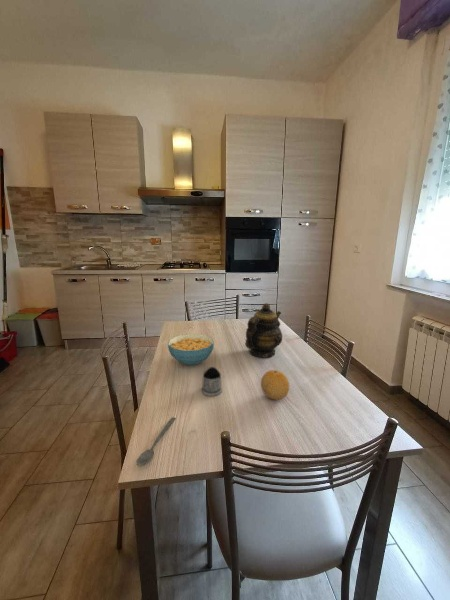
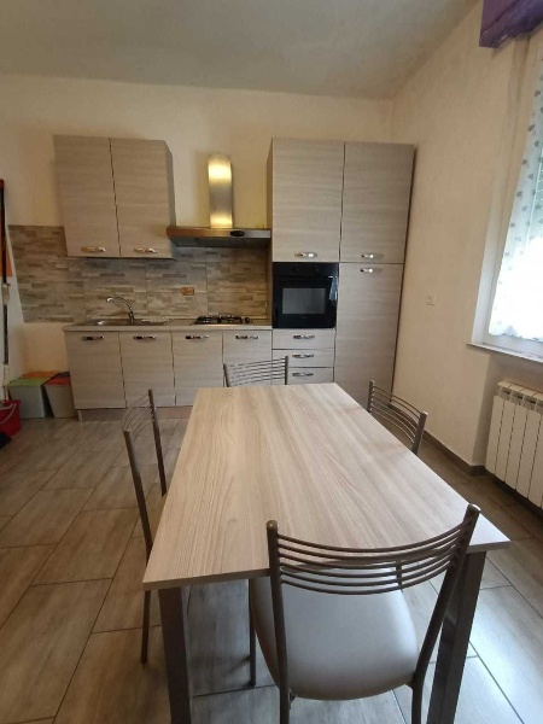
- teapot [244,302,283,359]
- tea glass holder [201,366,223,397]
- spoon [136,416,176,466]
- fruit [260,369,290,401]
- cereal bowl [167,333,215,366]
